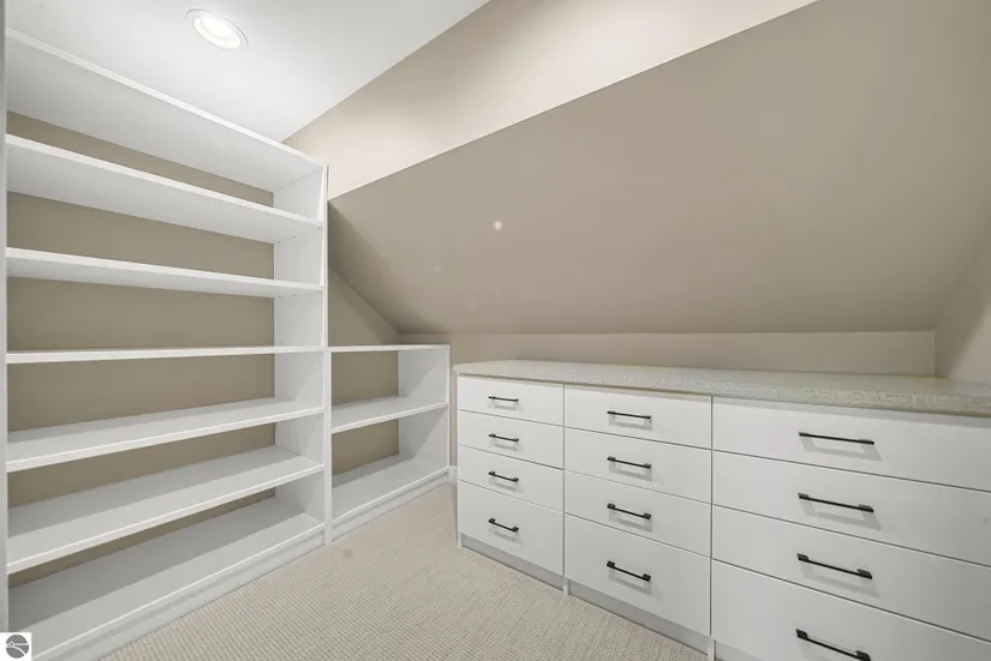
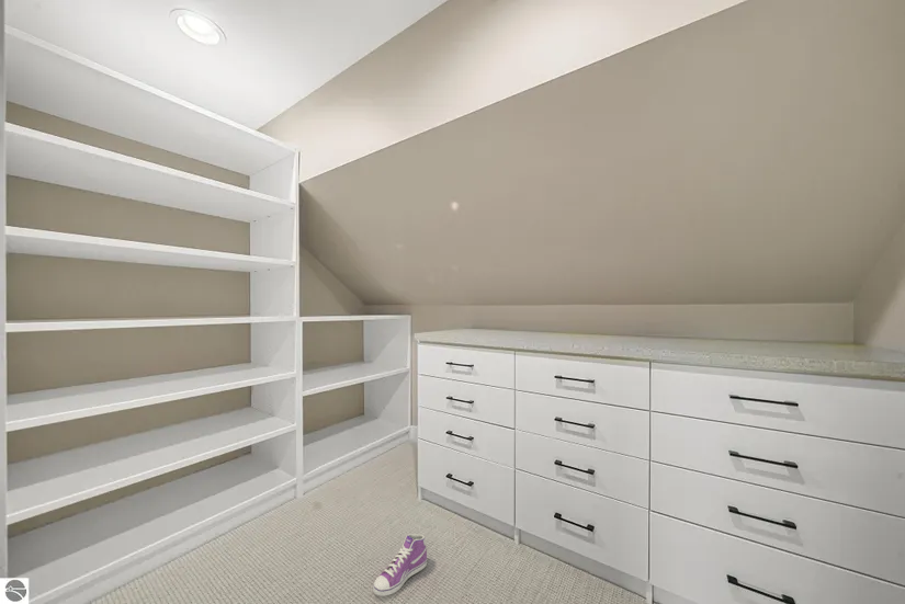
+ sneaker [372,533,428,597]
